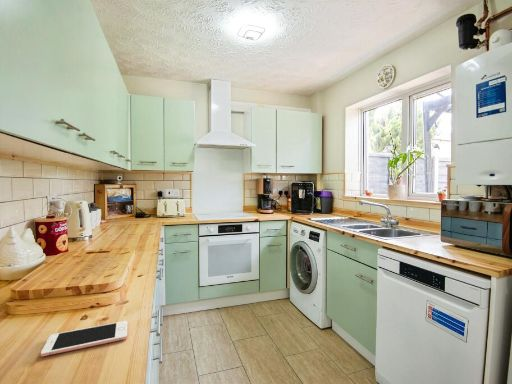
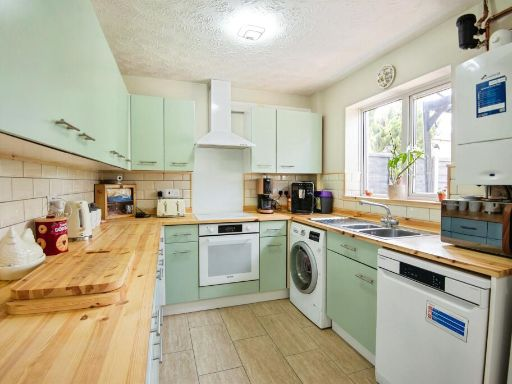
- cell phone [40,320,128,357]
